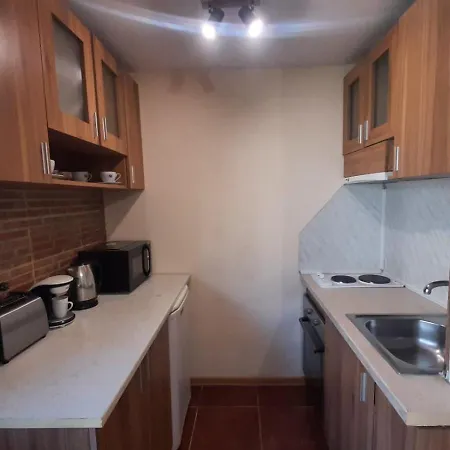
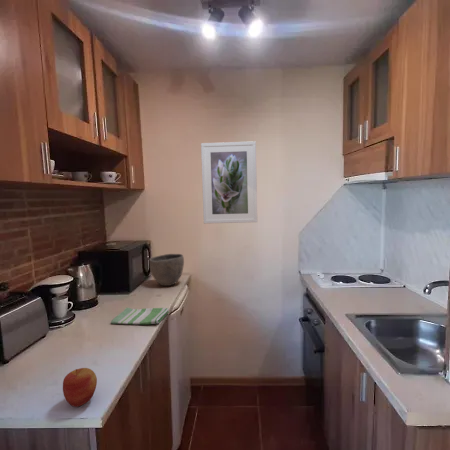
+ apple [62,367,98,408]
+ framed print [200,140,258,224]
+ bowl [148,253,185,287]
+ dish towel [110,307,170,325]
